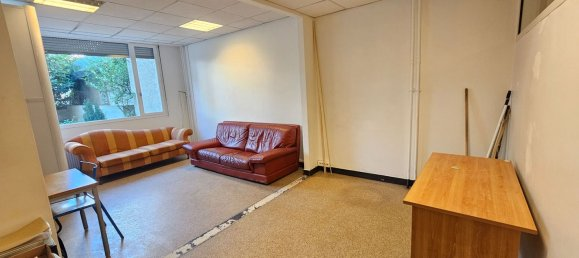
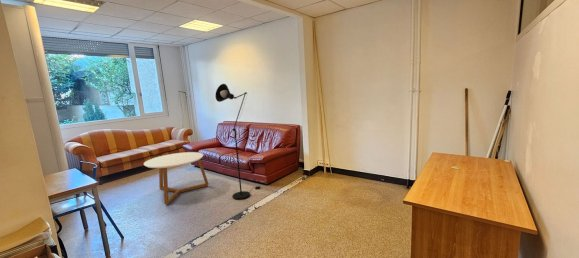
+ coffee table [143,151,209,205]
+ floor lamp [214,83,261,201]
